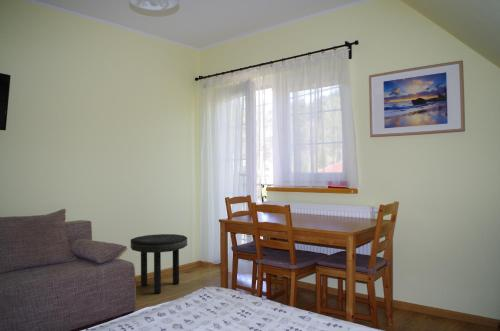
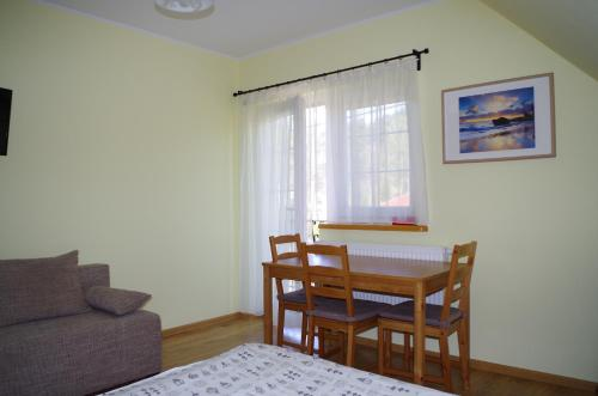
- side table [130,233,188,294]
